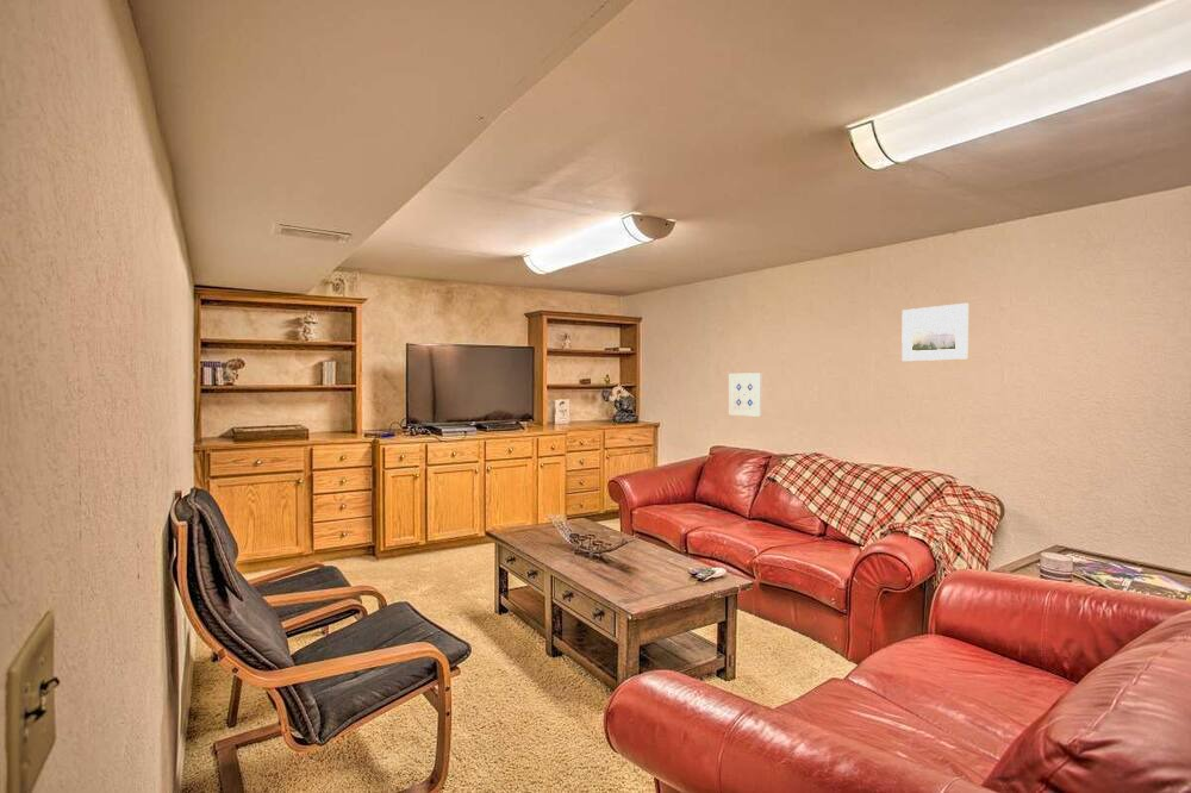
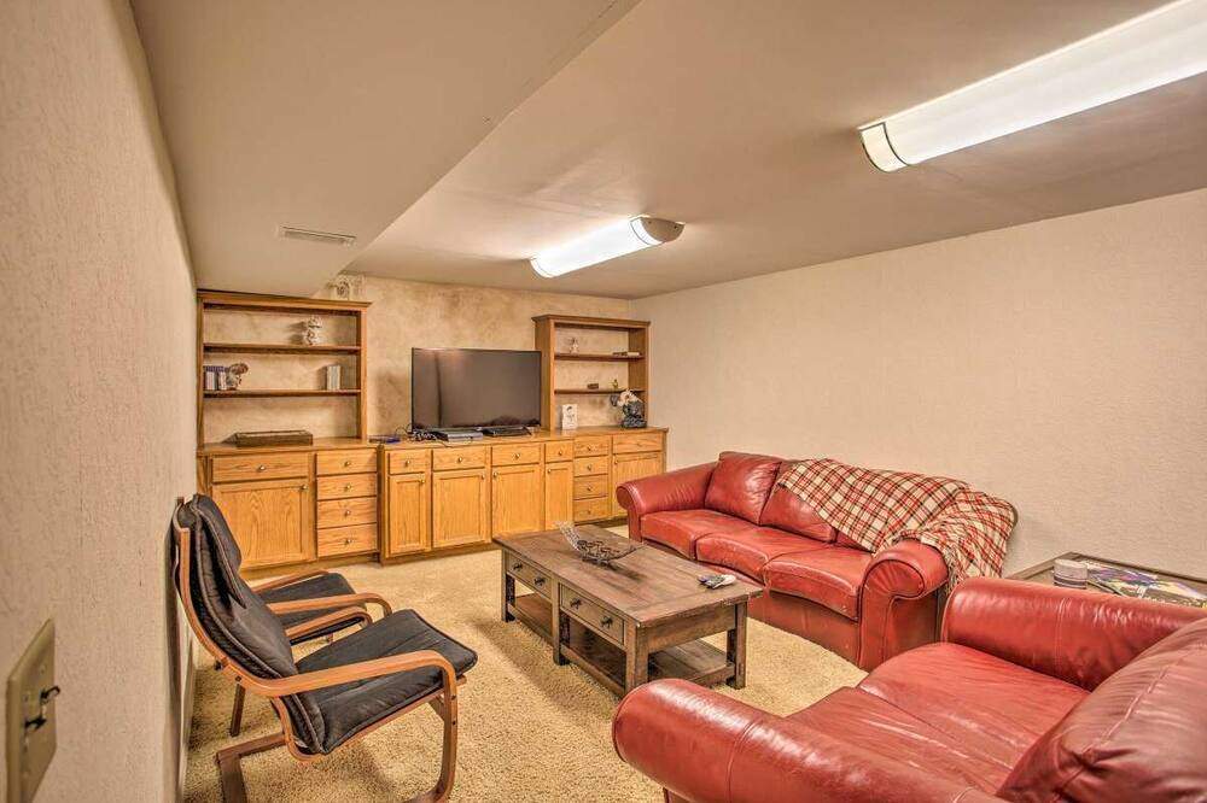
- wall art [728,371,763,418]
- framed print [900,302,969,362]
